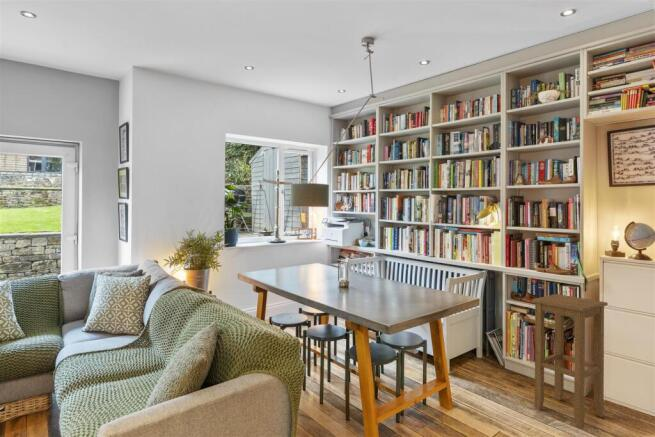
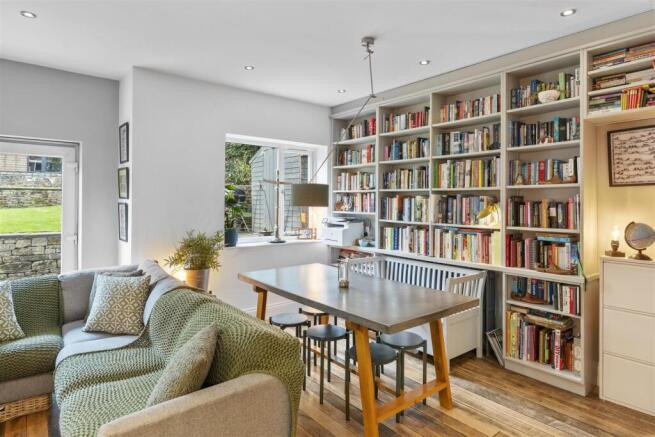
- stool [531,293,609,430]
